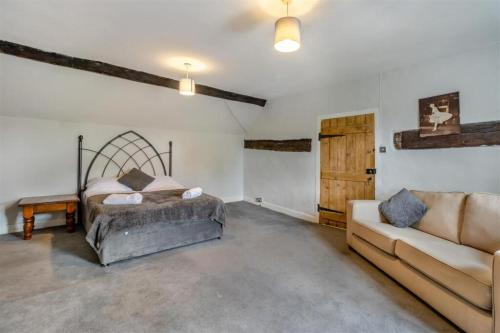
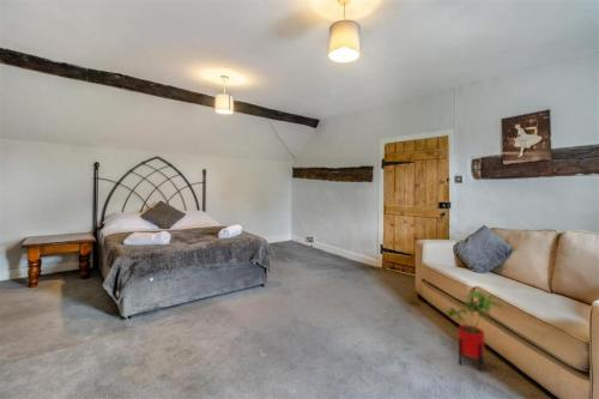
+ house plant [444,290,504,373]
